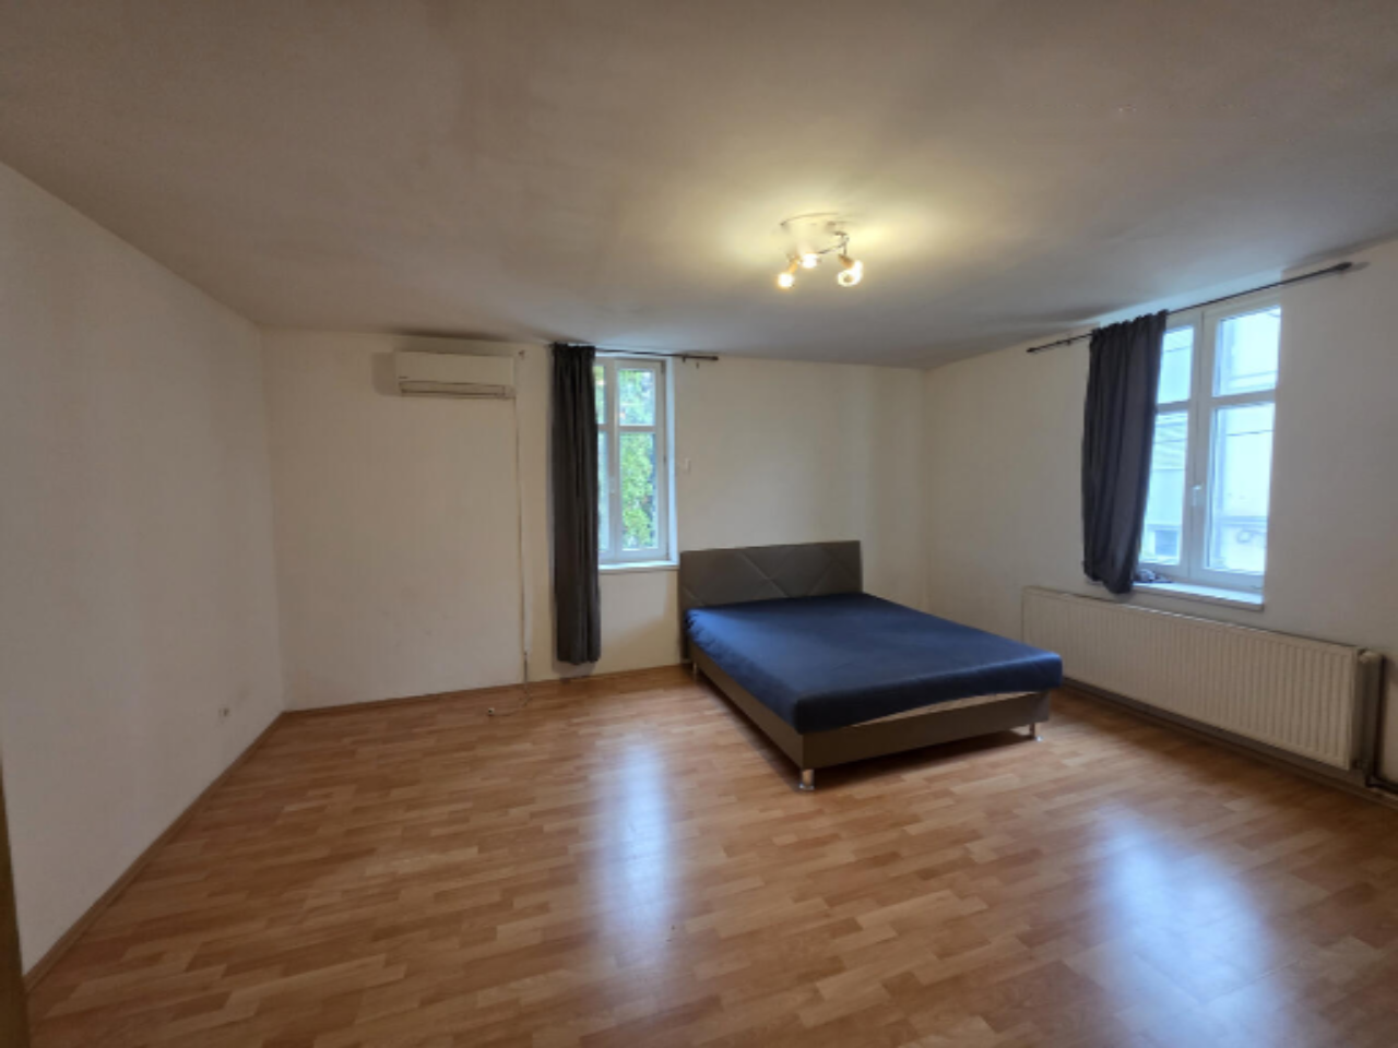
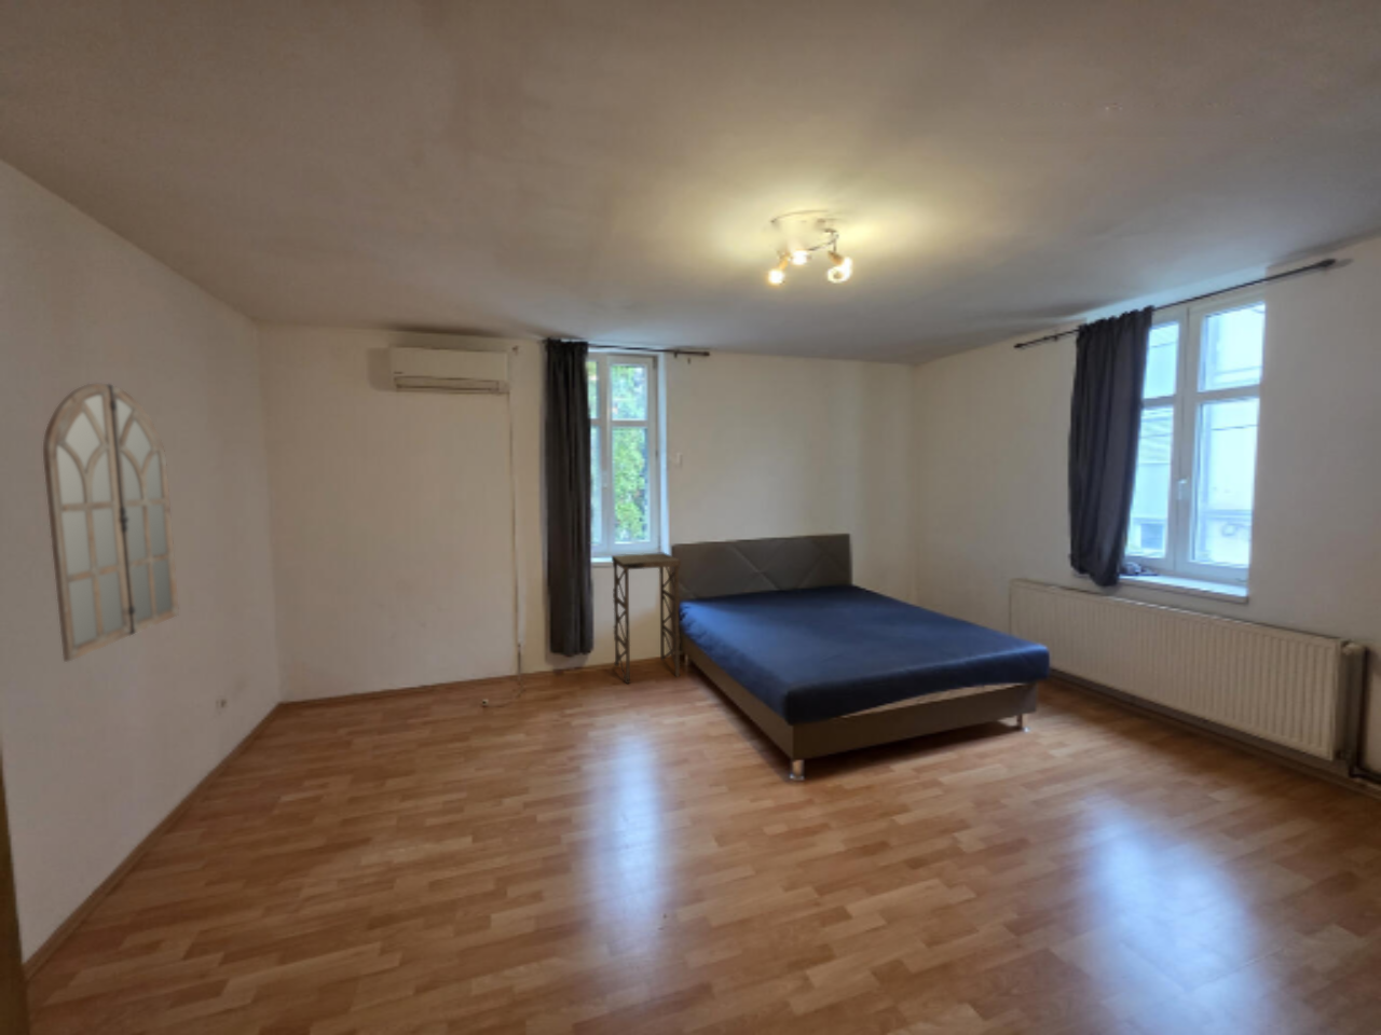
+ pedestal table [611,551,682,685]
+ home mirror [42,383,181,663]
